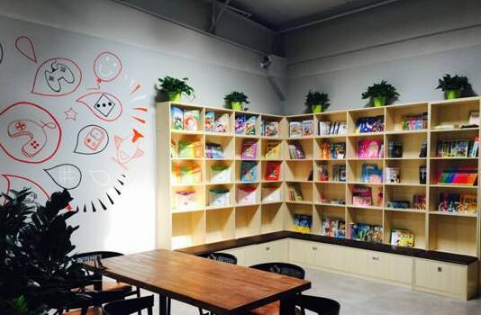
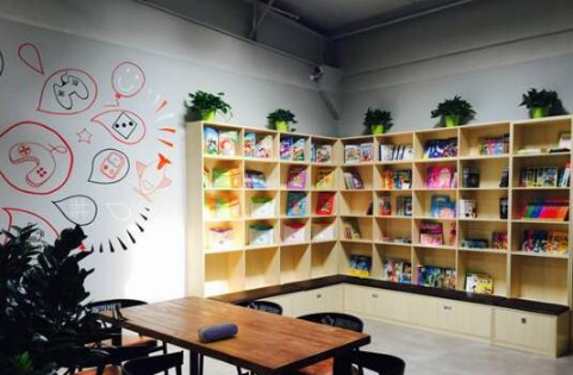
+ pencil case [197,320,239,344]
